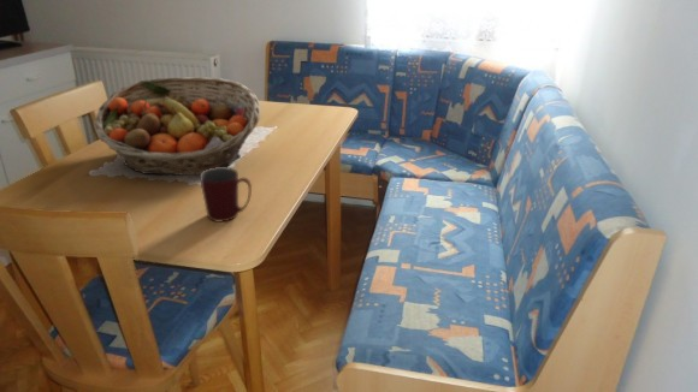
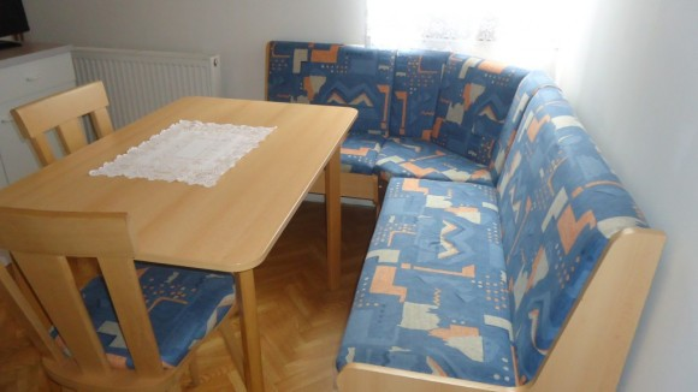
- fruit basket [93,76,262,177]
- mug [199,167,253,222]
